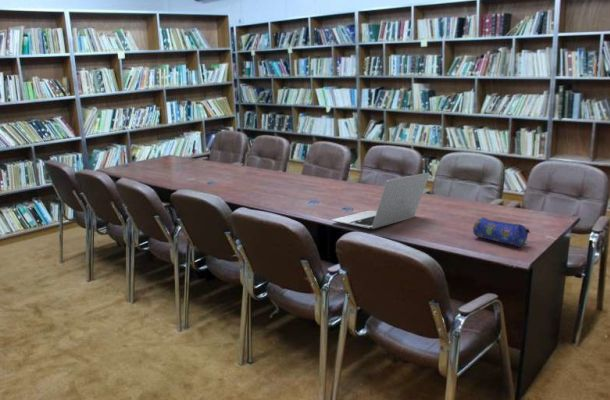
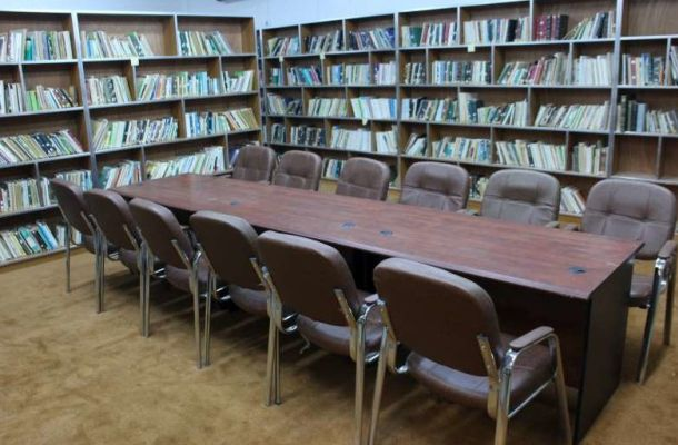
- laptop [331,172,431,230]
- pencil case [472,216,531,248]
